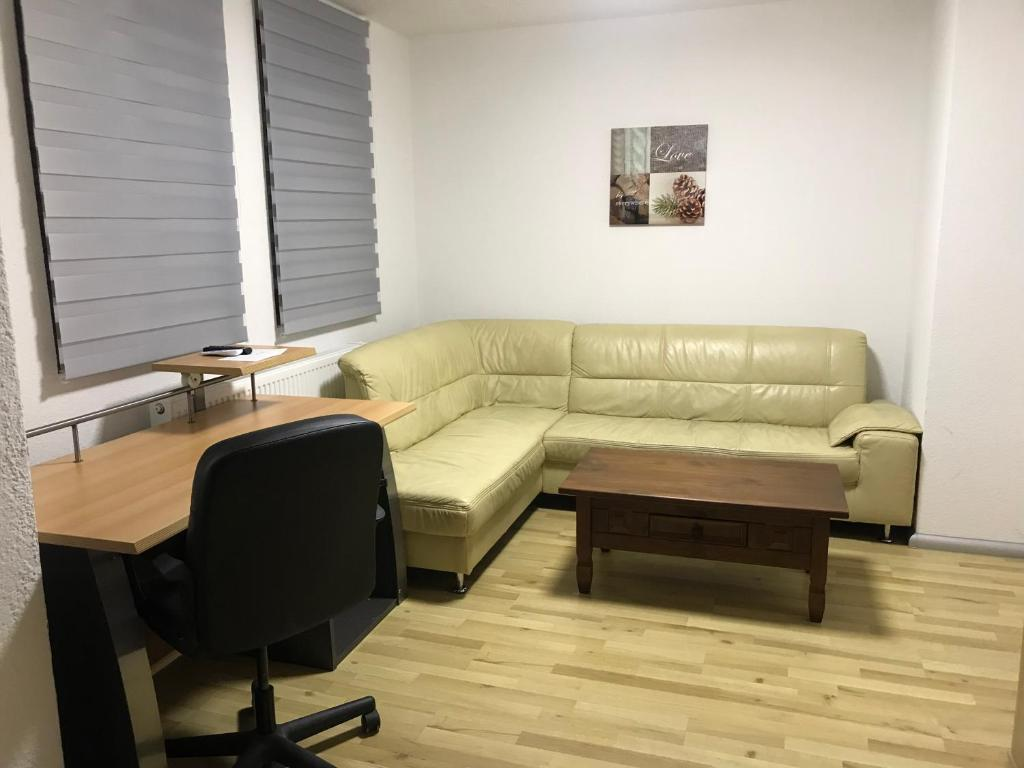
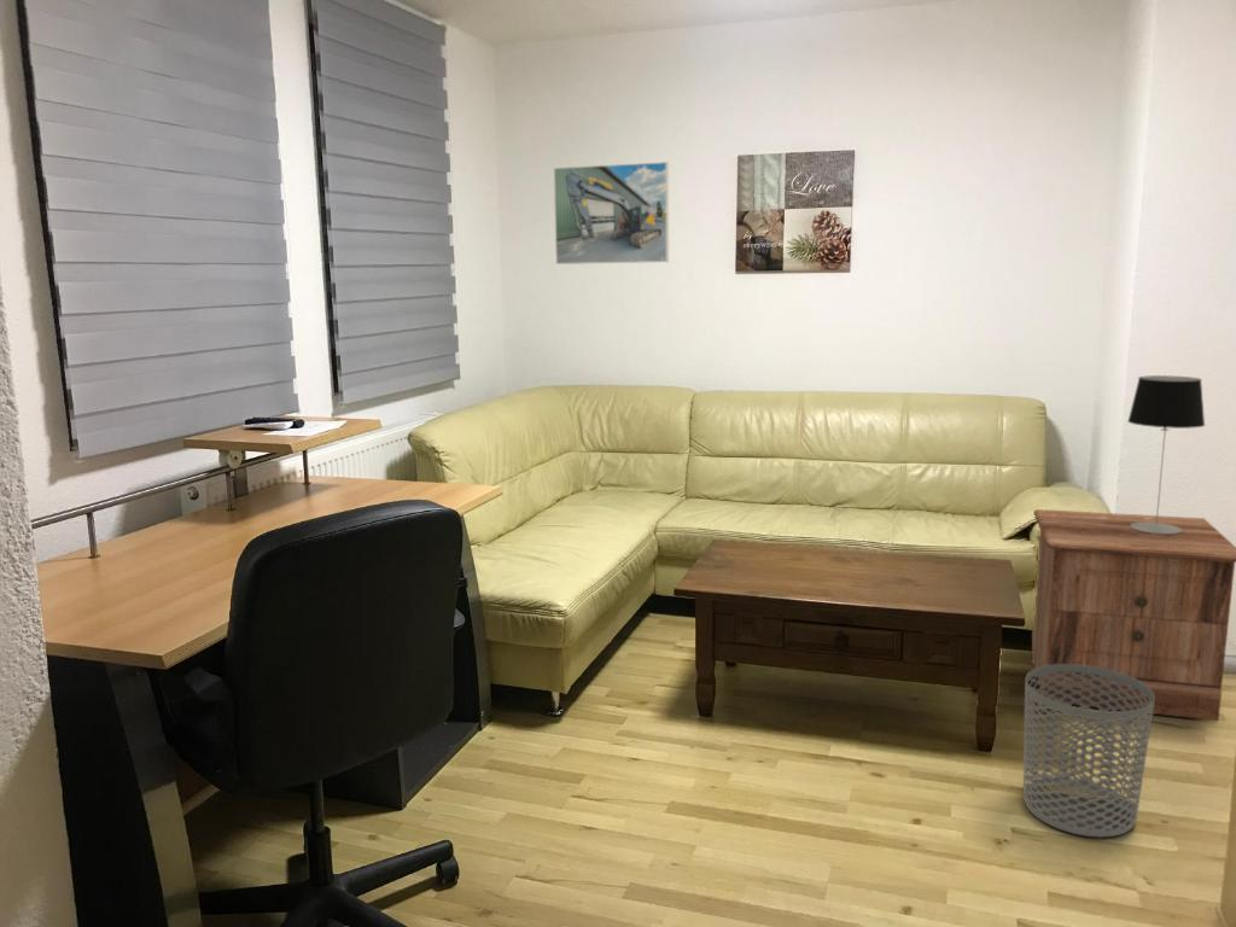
+ table lamp [1126,374,1206,534]
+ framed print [553,161,670,266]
+ nightstand [1031,508,1236,722]
+ waste bin [1022,664,1154,839]
